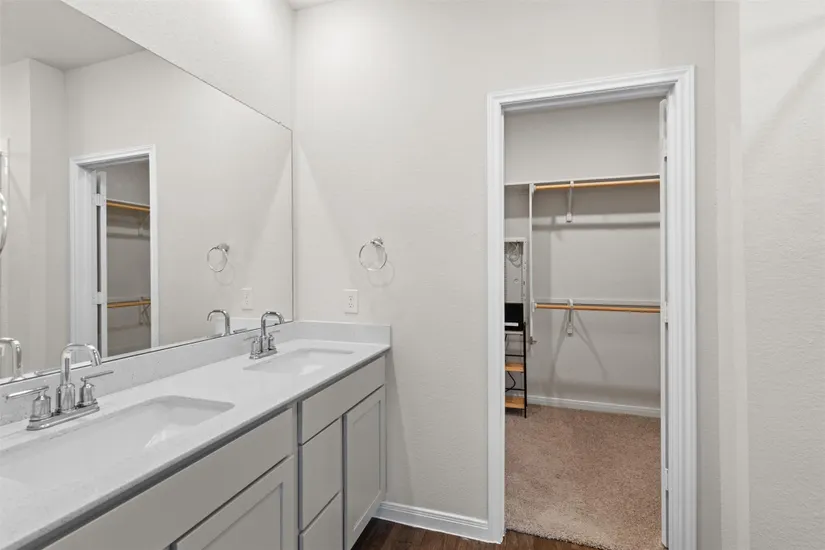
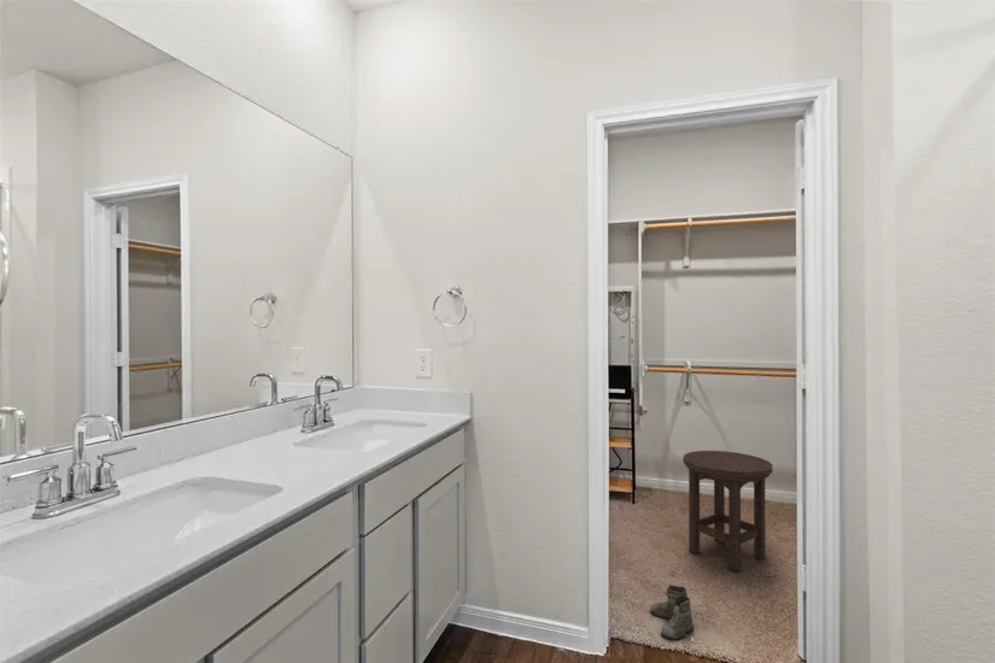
+ boots [649,583,695,640]
+ stool [681,450,773,573]
